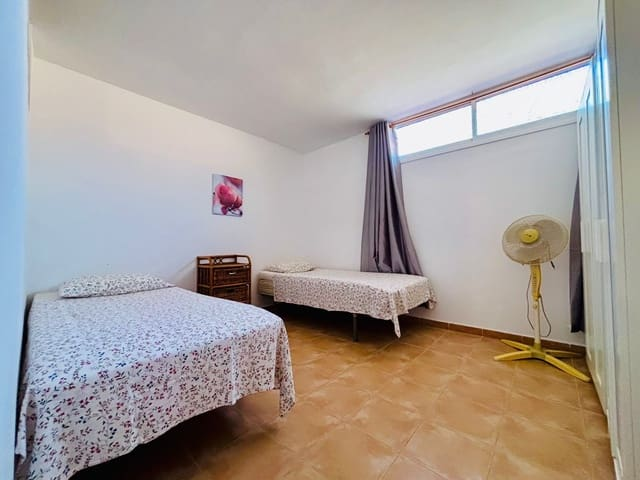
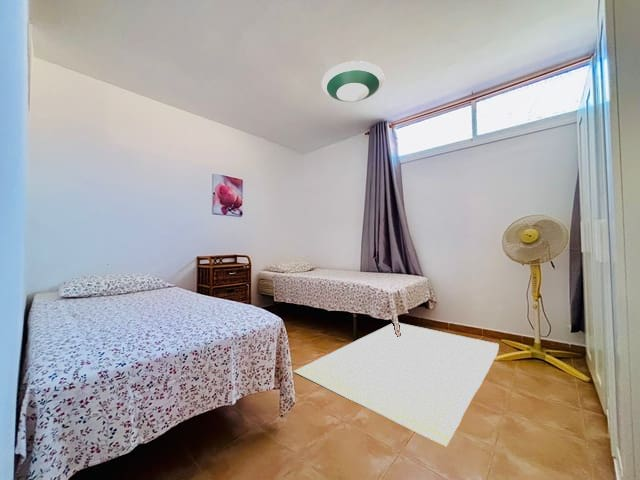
+ rug [293,322,500,447]
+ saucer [321,60,385,103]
